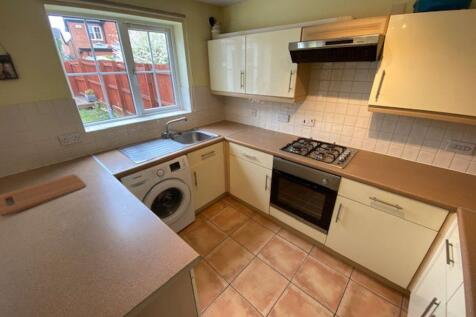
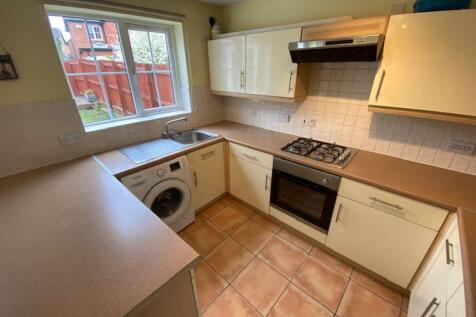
- cutting board [0,173,87,217]
